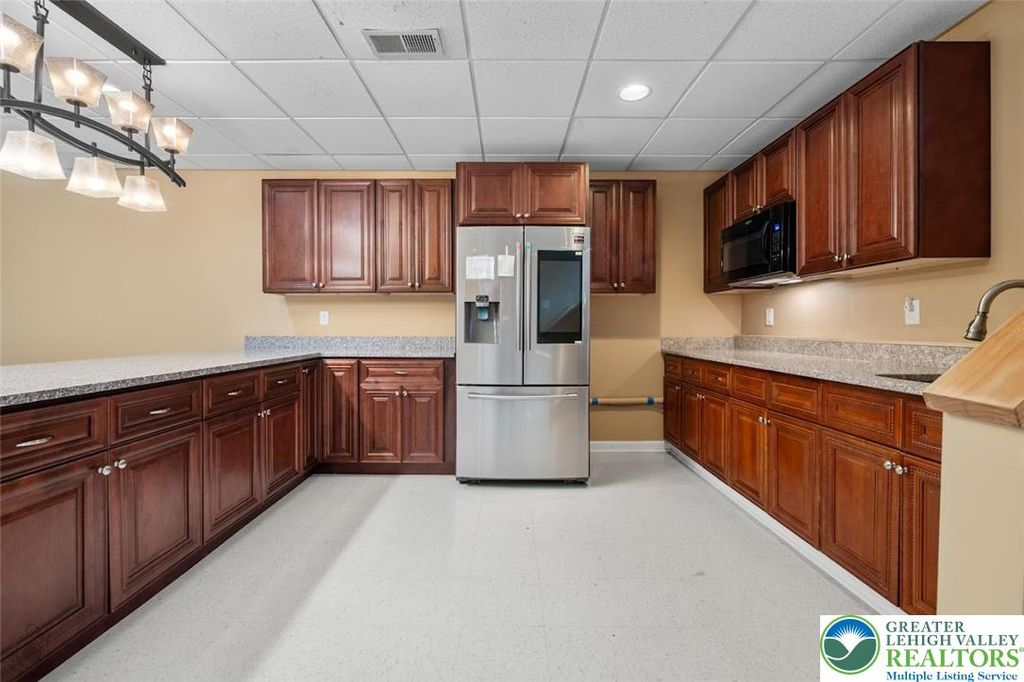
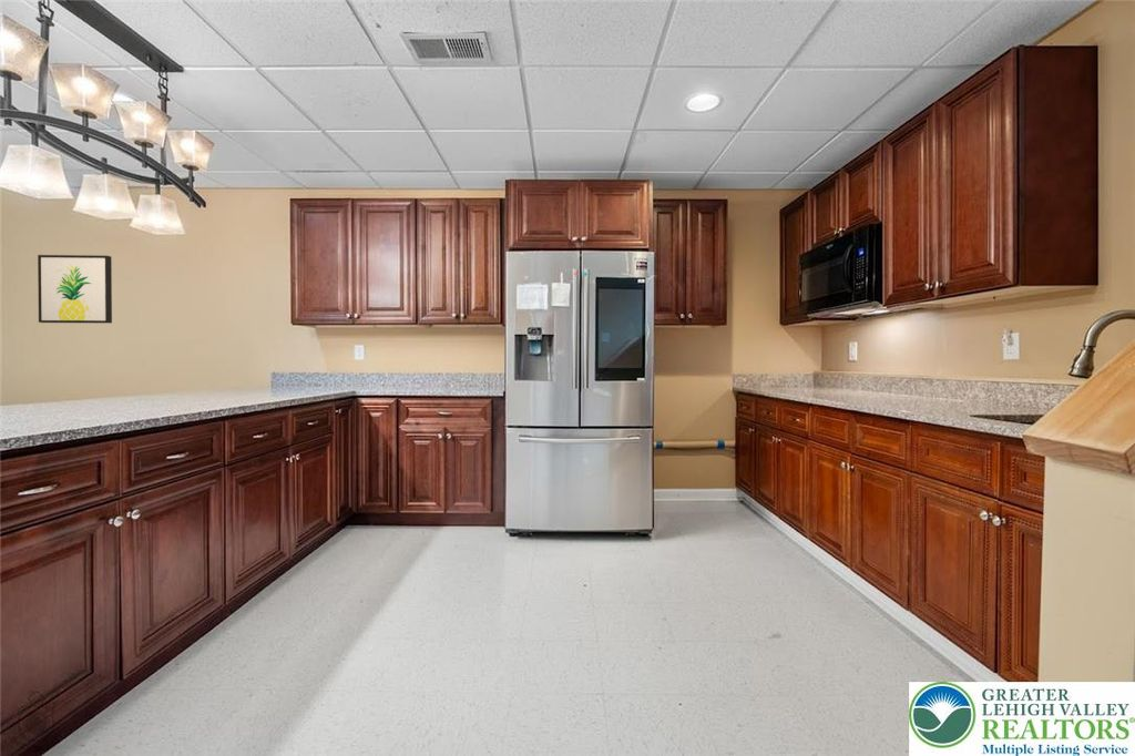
+ wall art [37,254,113,324]
